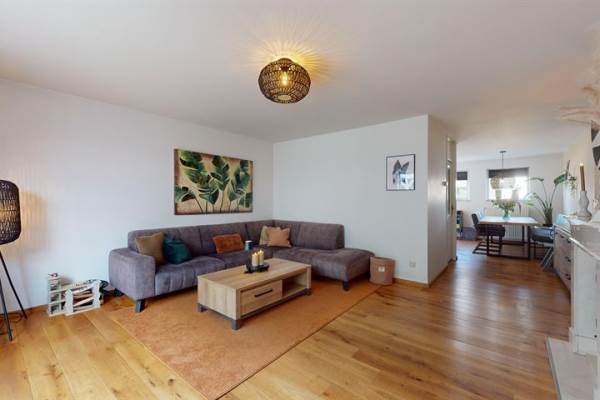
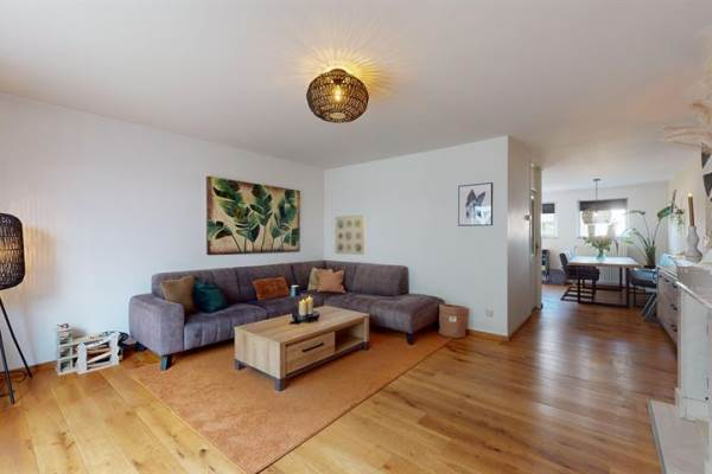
+ wall art [335,214,365,256]
